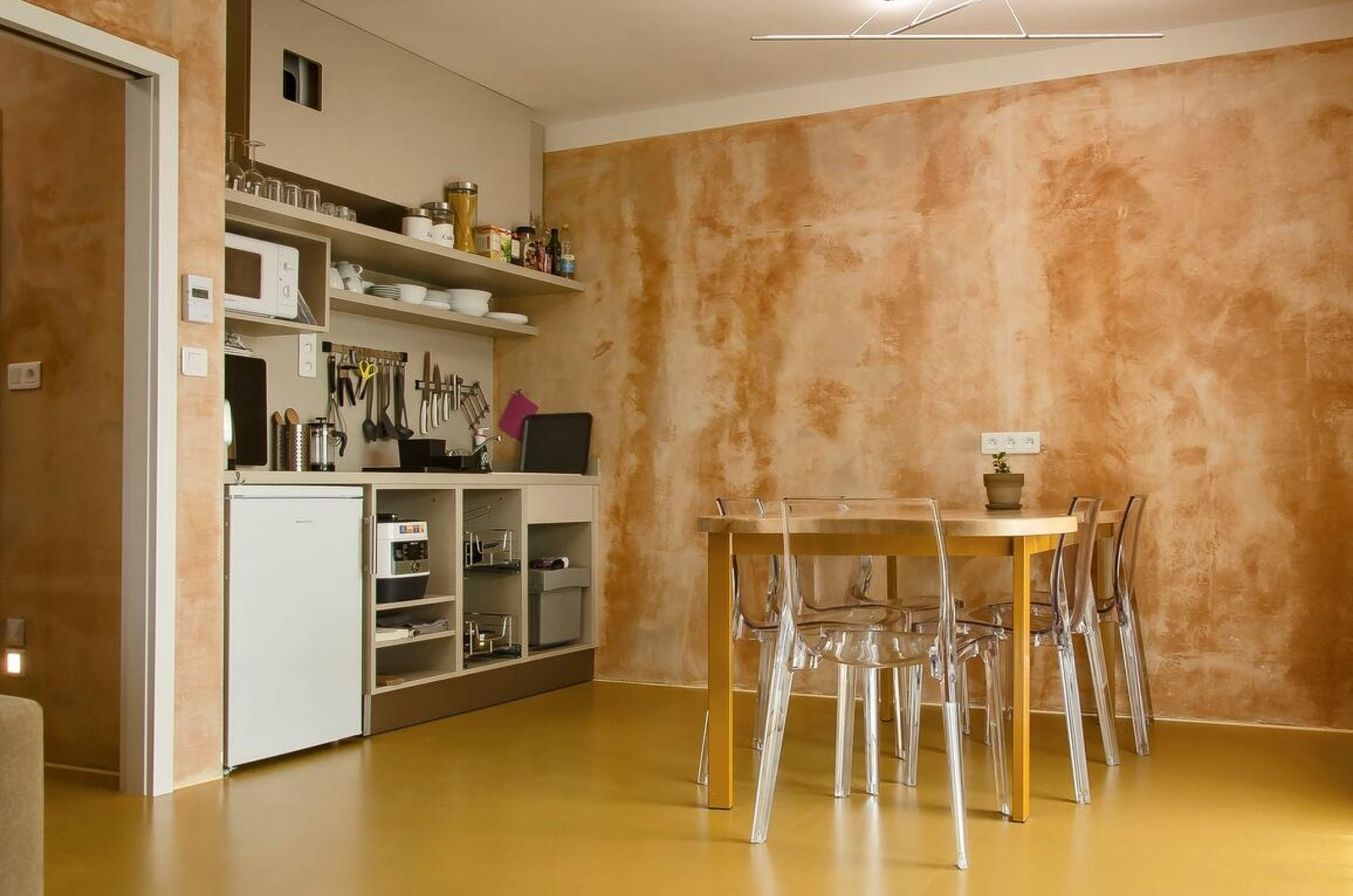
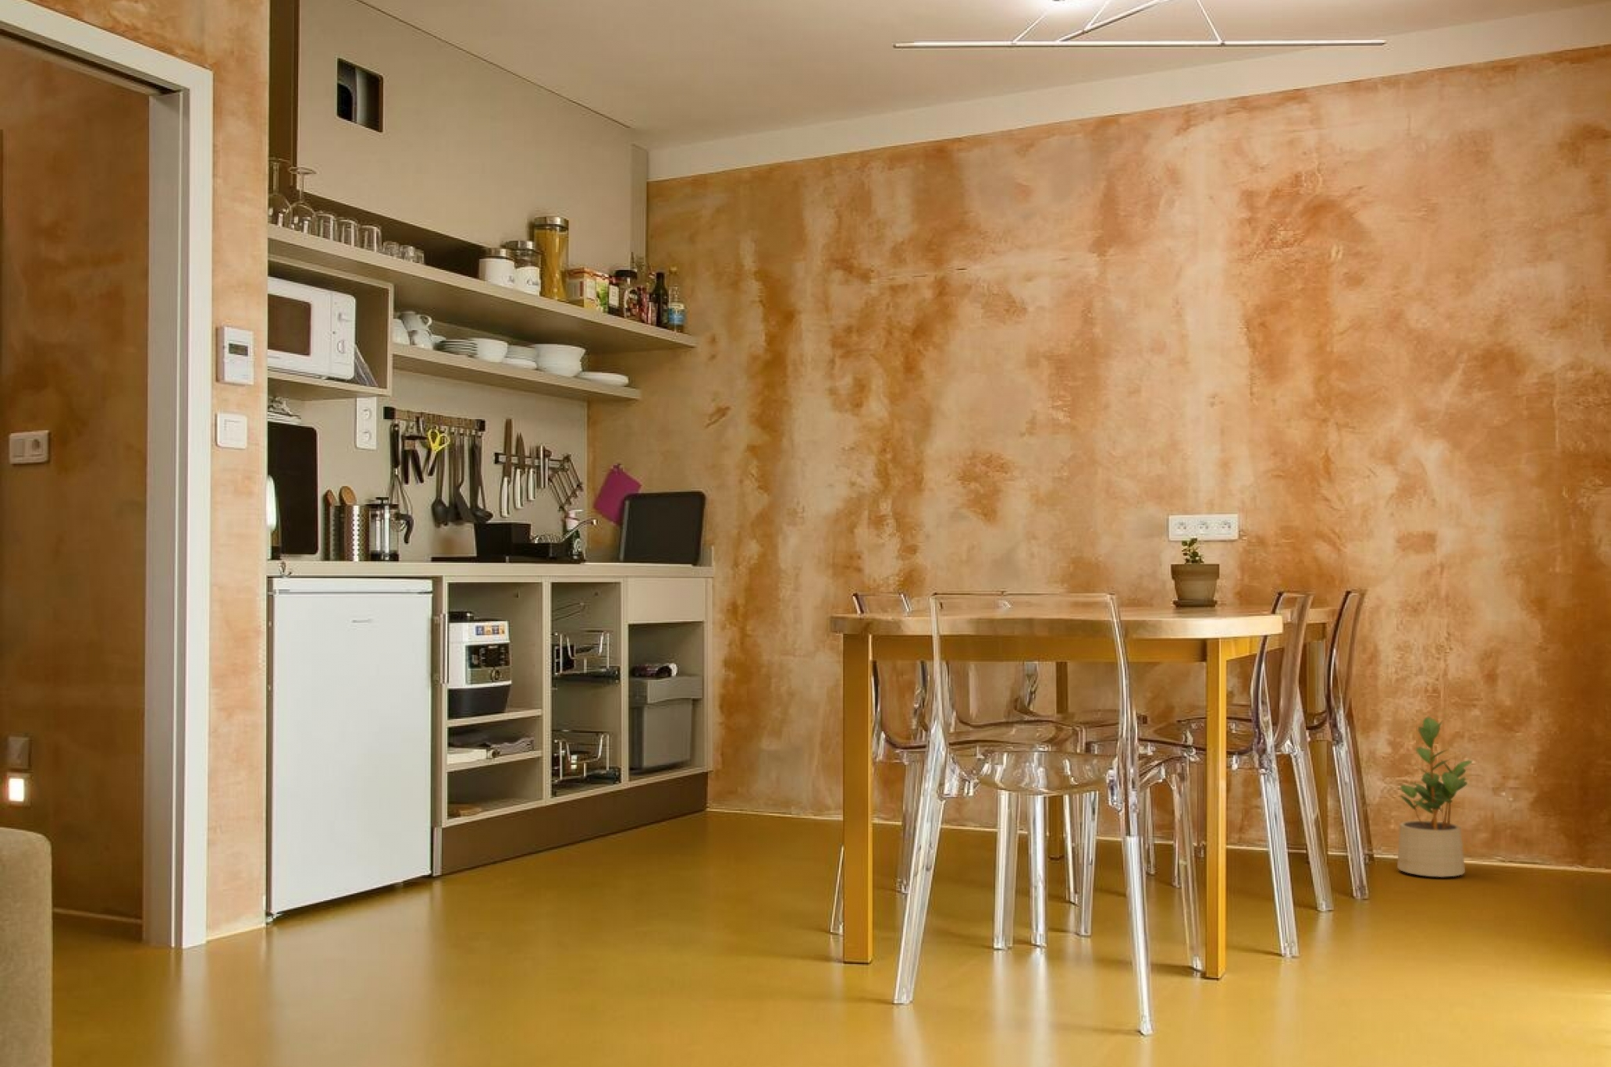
+ potted plant [1397,717,1474,878]
